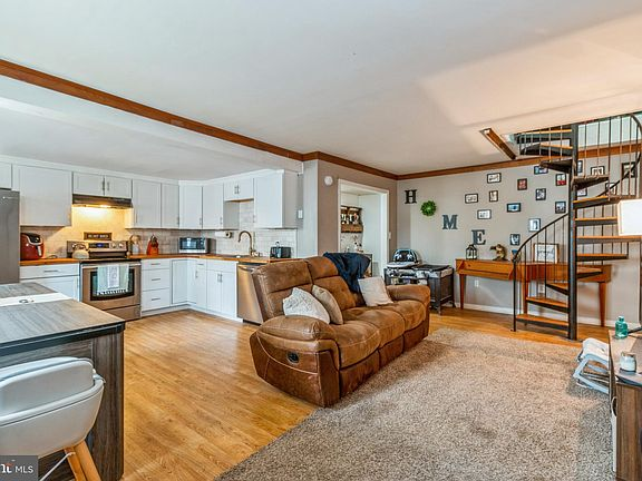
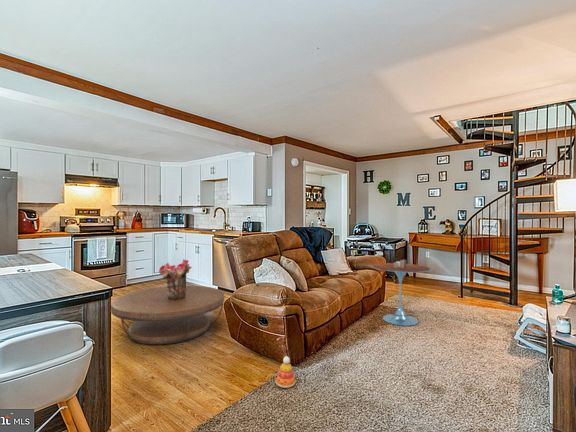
+ bouquet [158,258,193,300]
+ stacking toy [275,355,296,389]
+ side table [371,256,432,327]
+ coffee table [110,285,225,346]
